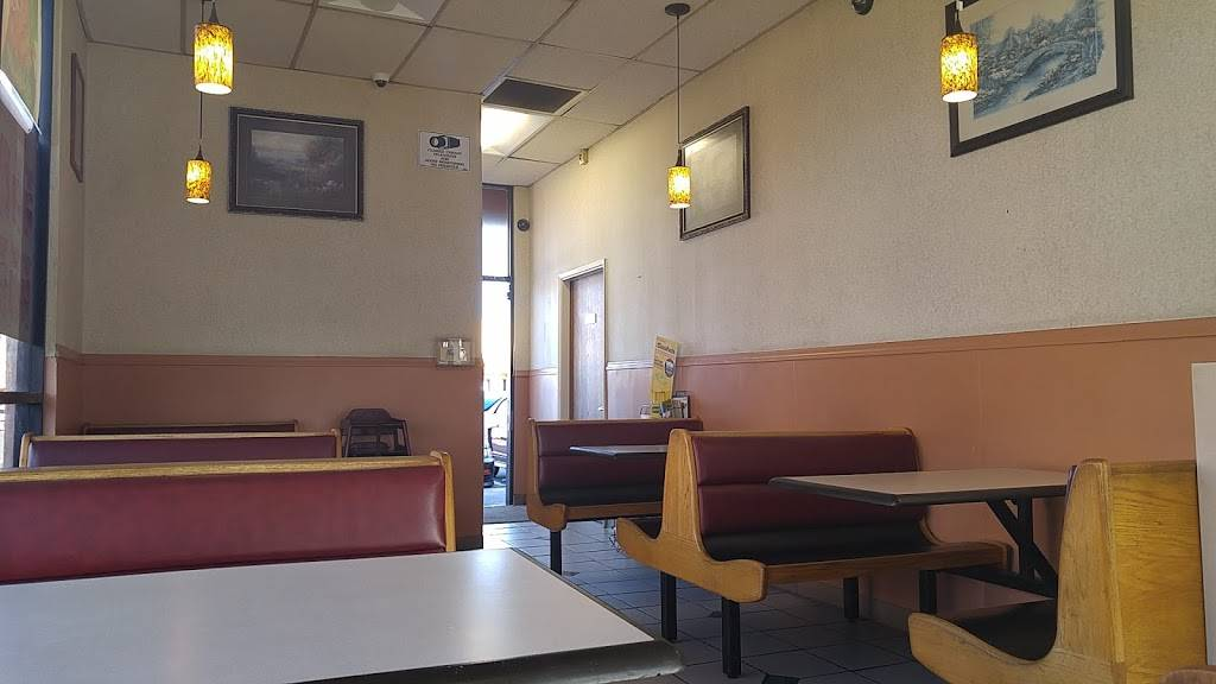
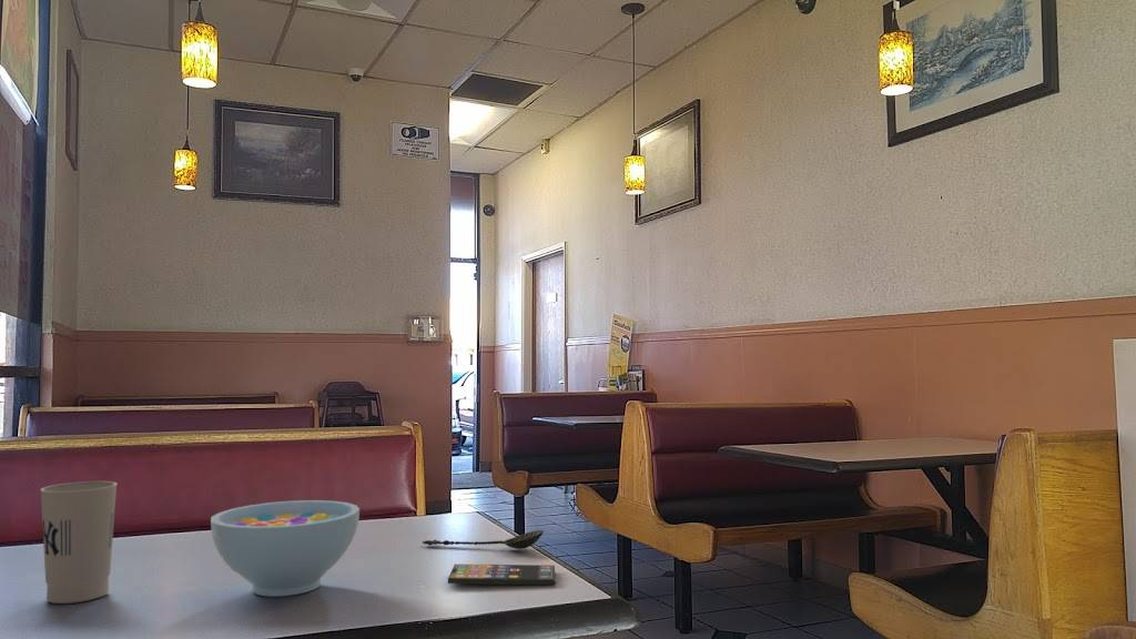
+ bowl [210,499,361,598]
+ spoon [422,529,545,550]
+ cup [39,480,119,605]
+ smartphone [447,562,556,586]
